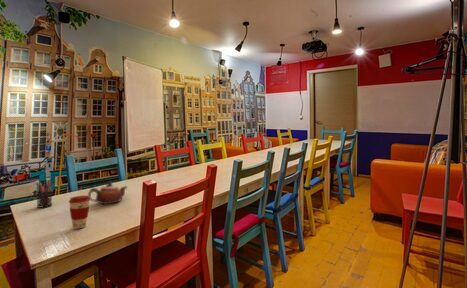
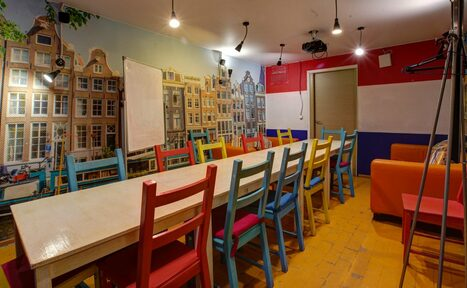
- pen holder [36,180,55,208]
- coffee cup [68,194,91,230]
- teapot [87,181,128,205]
